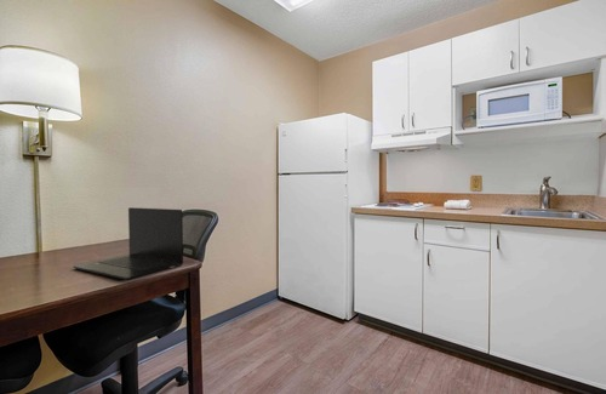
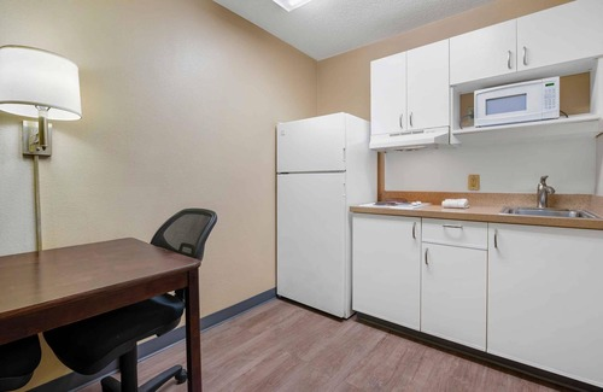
- laptop [73,206,184,281]
